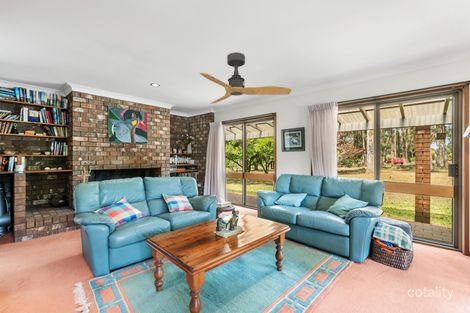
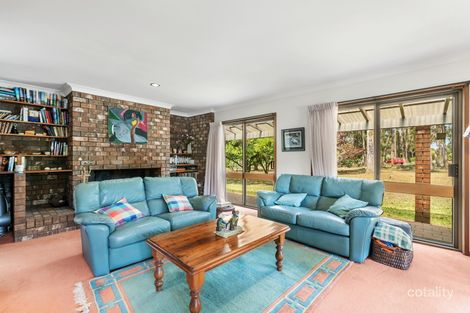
- ceiling fan [199,51,292,105]
